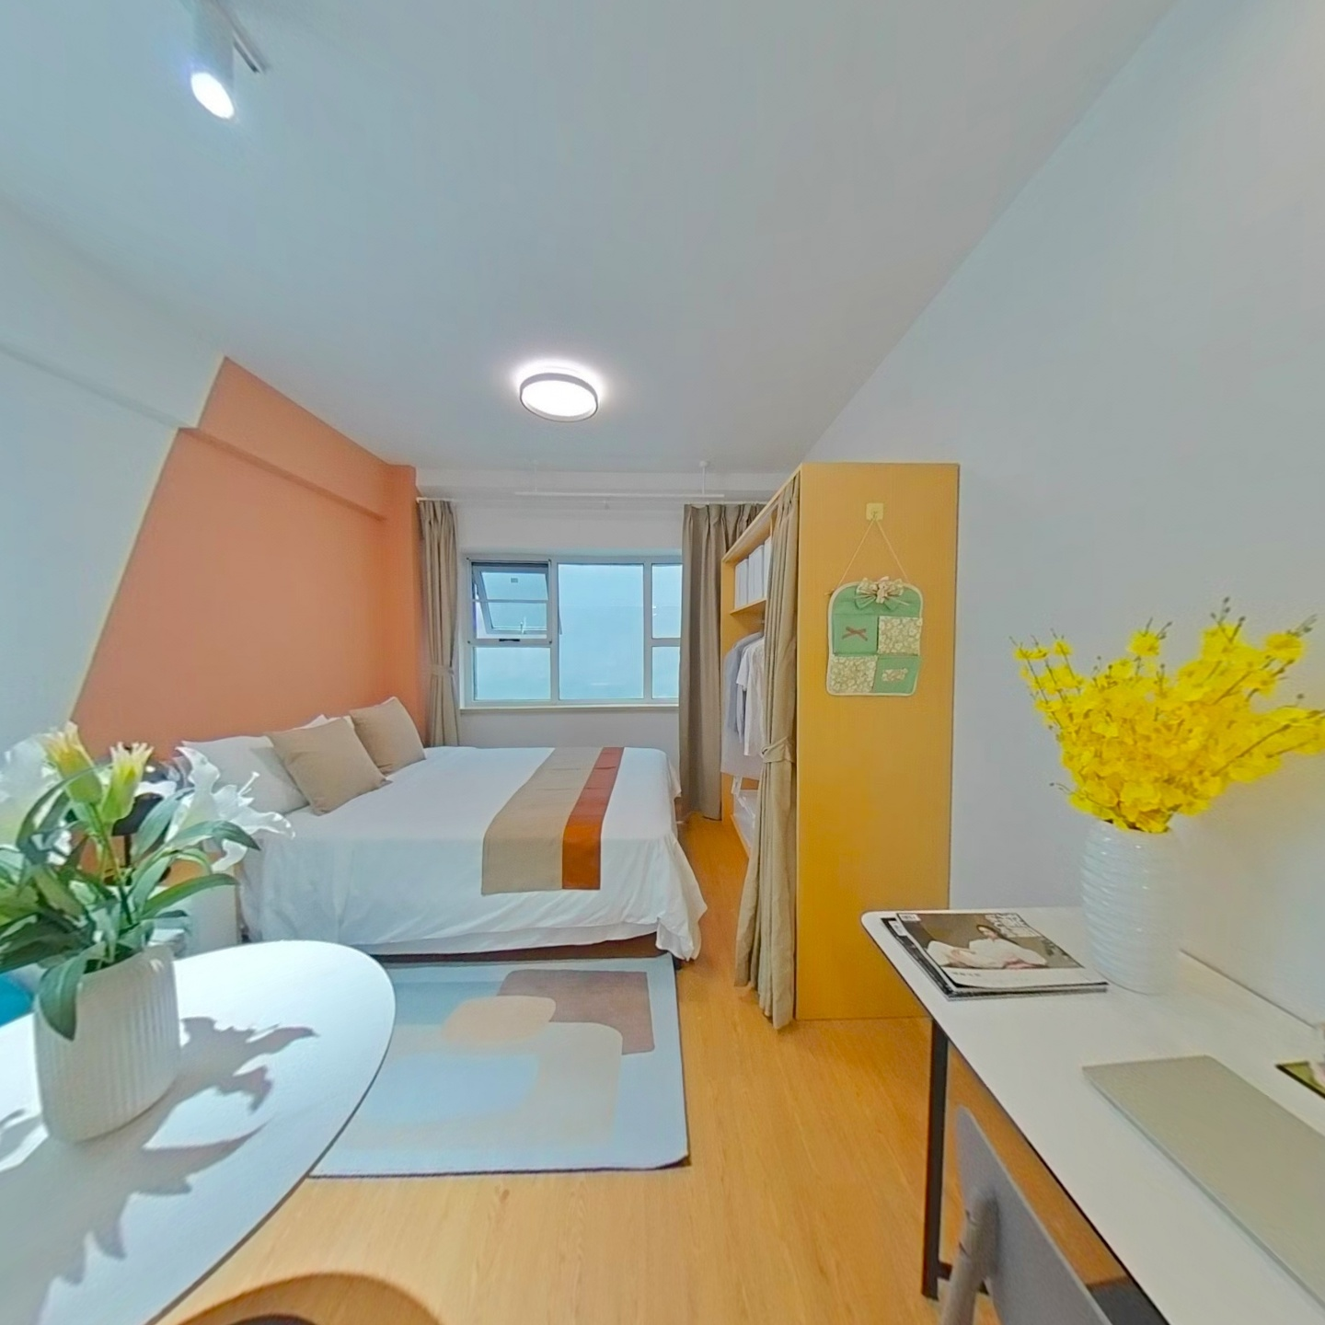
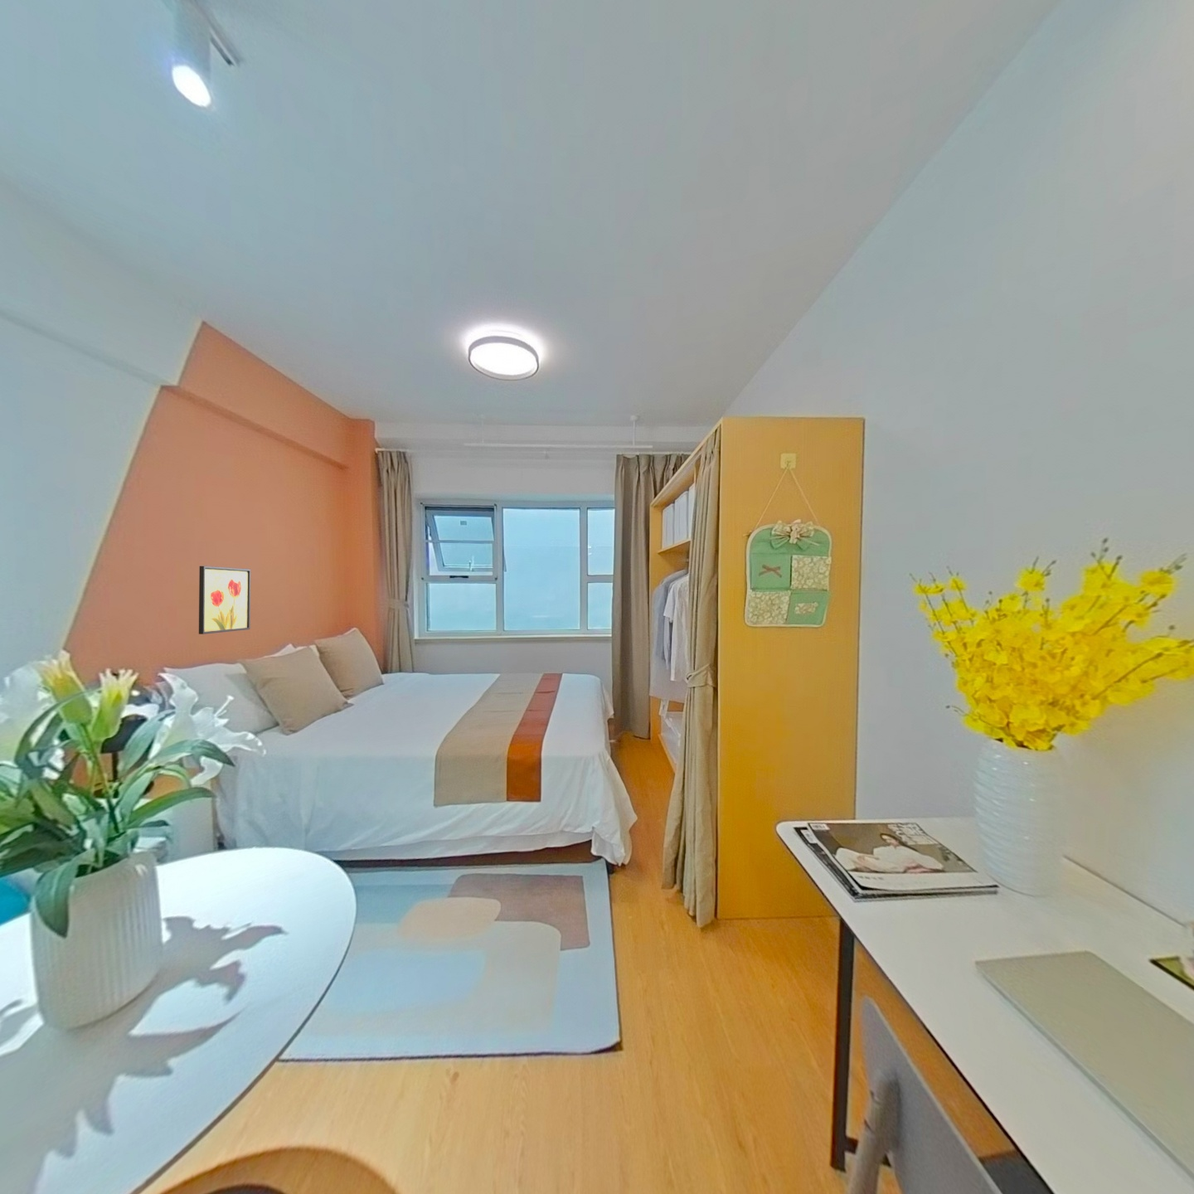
+ wall art [198,565,251,635]
